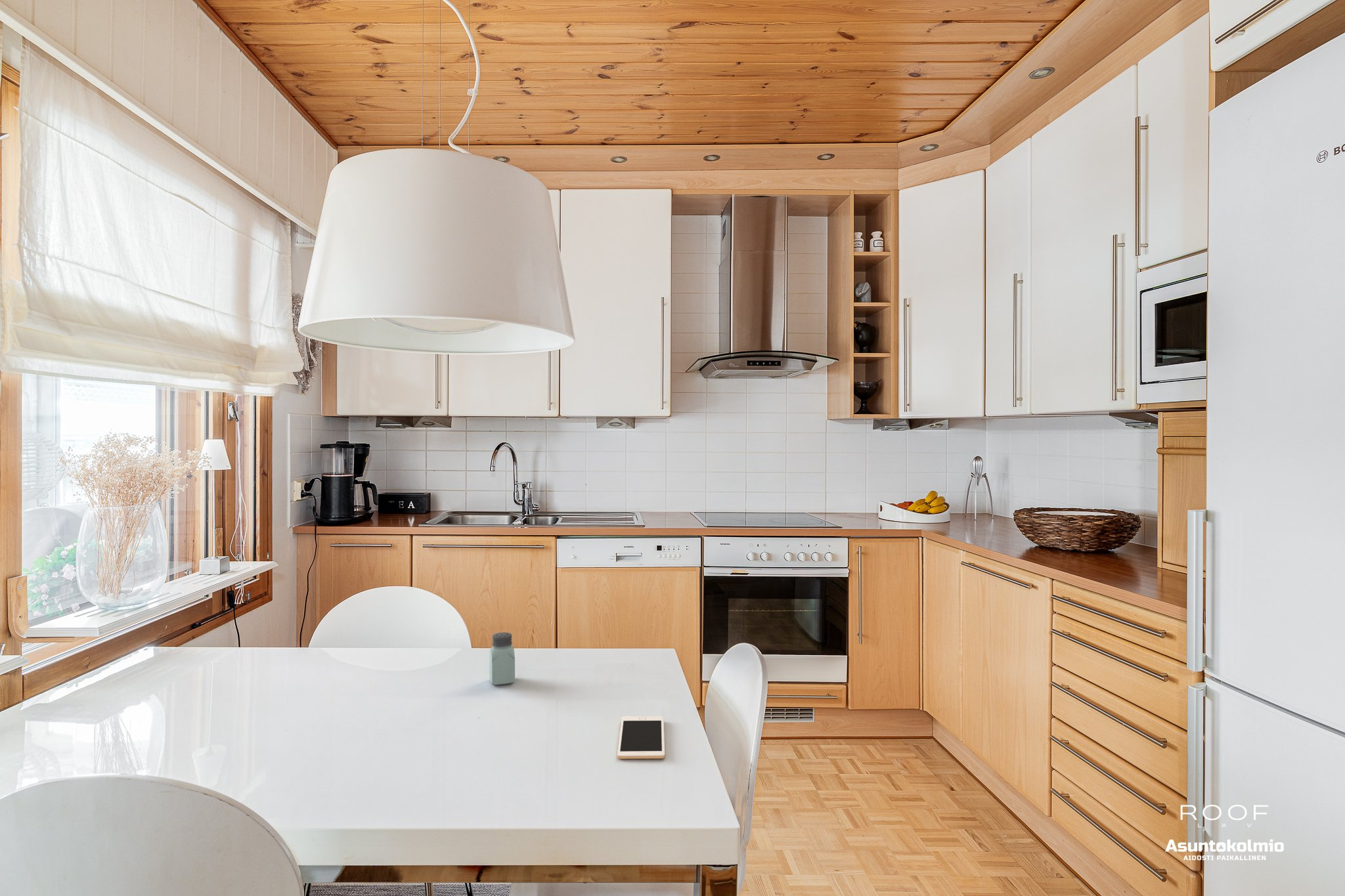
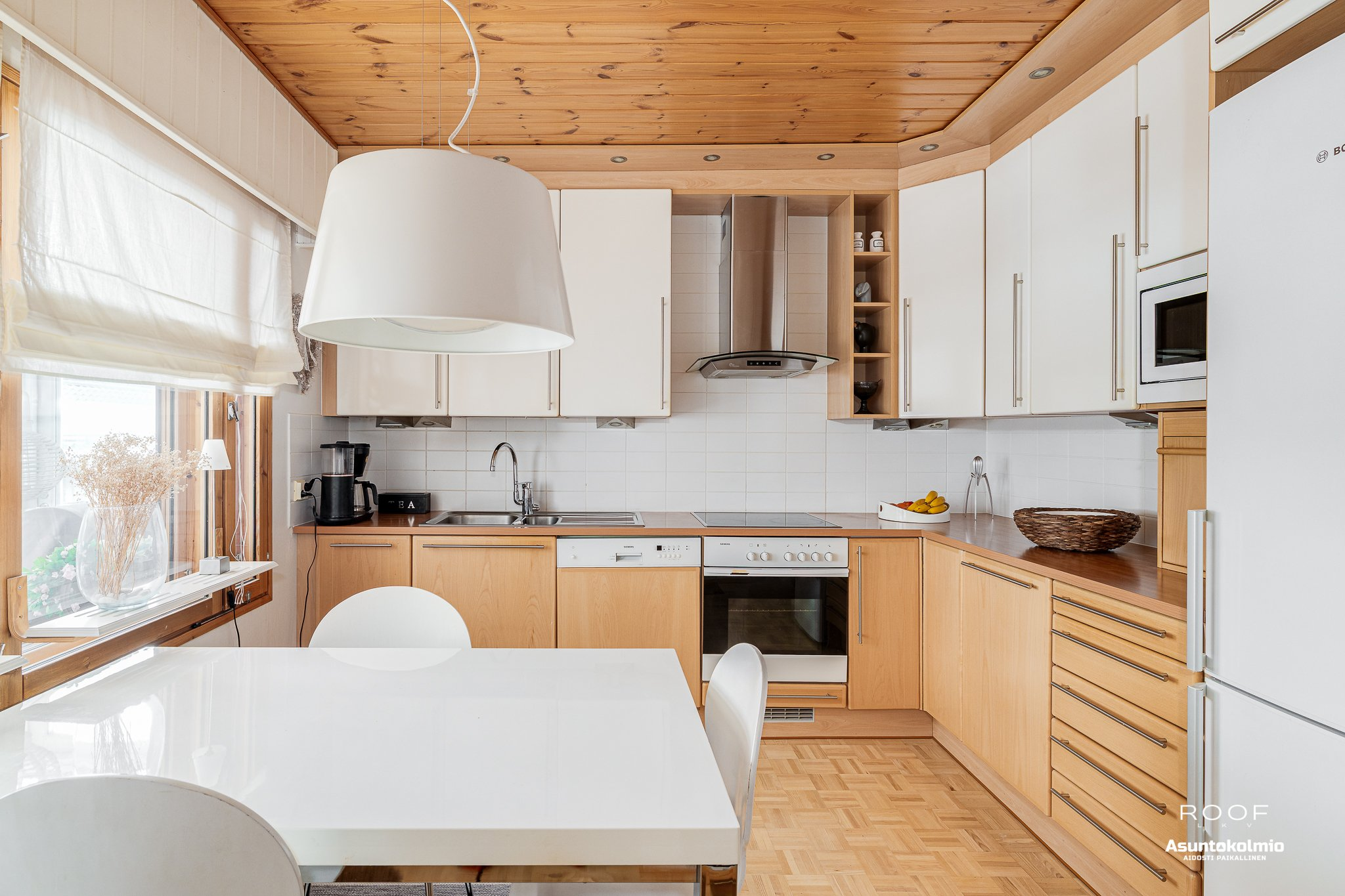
- cell phone [617,715,665,759]
- saltshaker [489,631,516,686]
